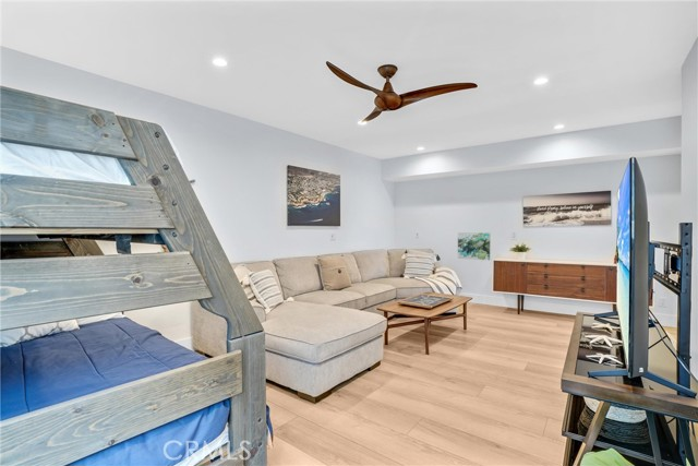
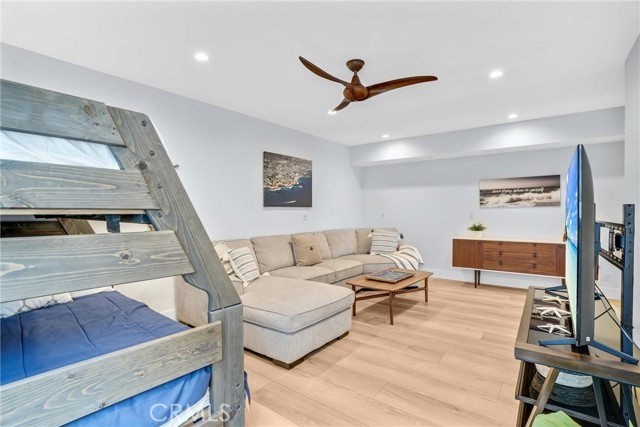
- wall art [457,231,491,261]
